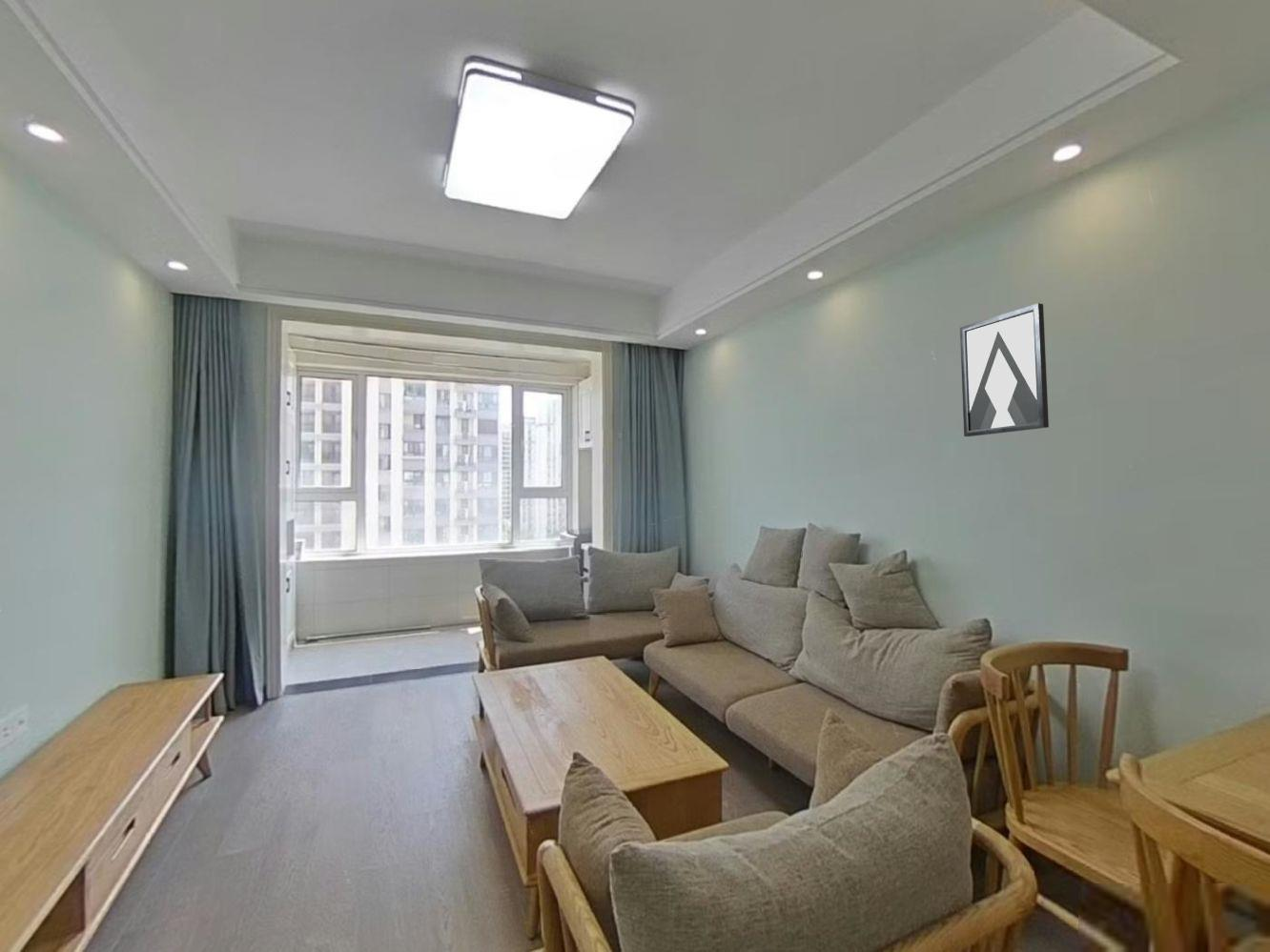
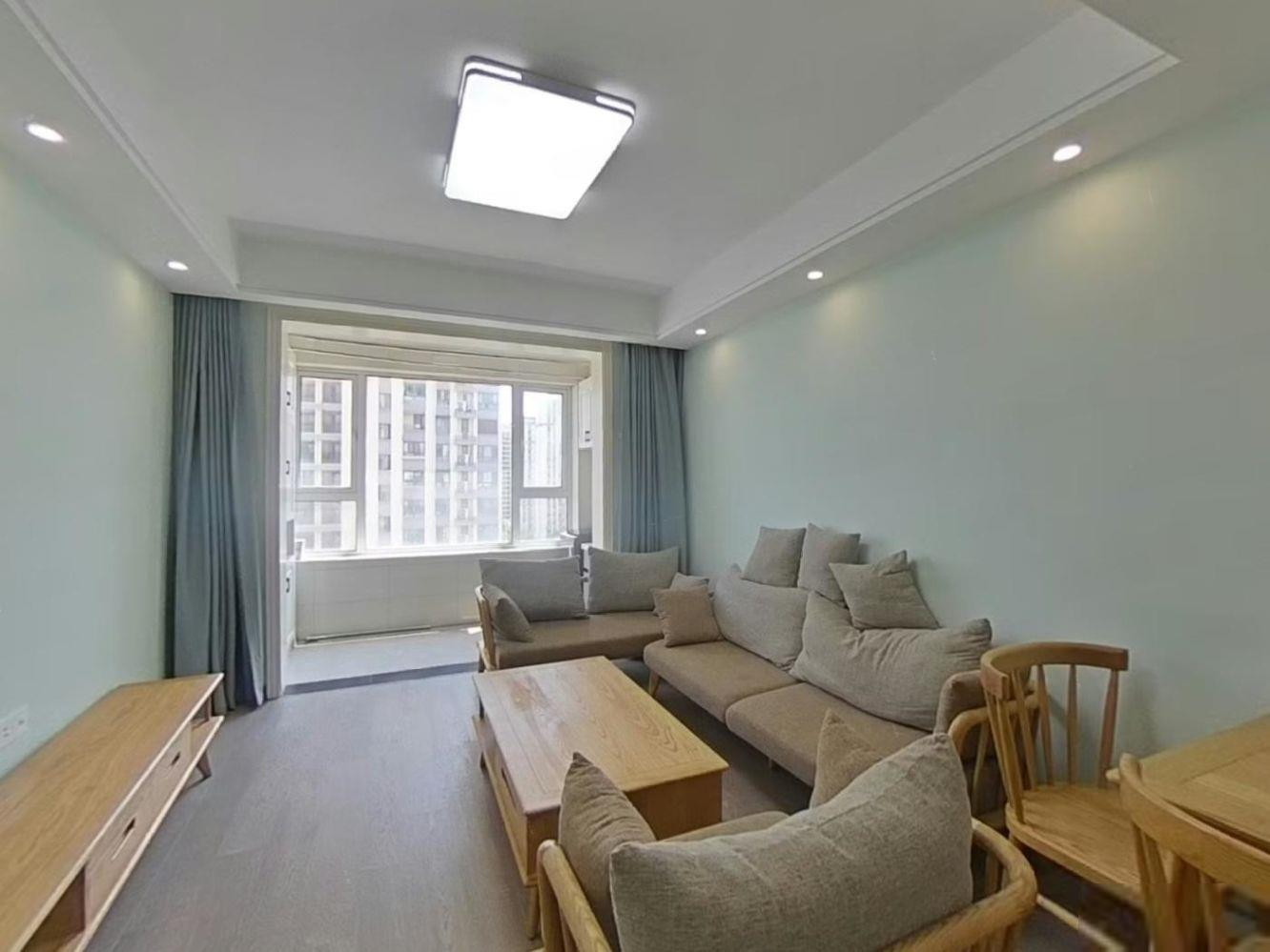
- wall art [959,302,1050,437]
